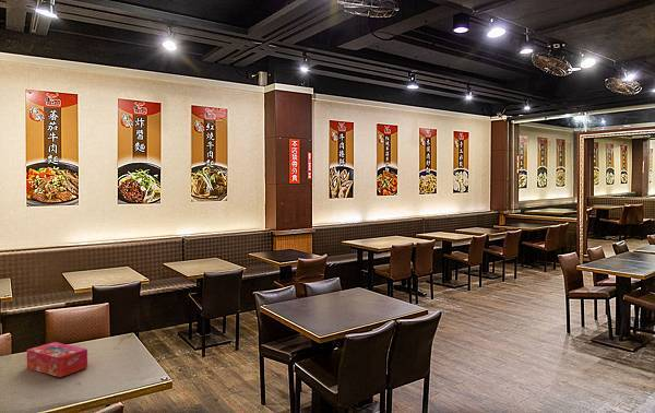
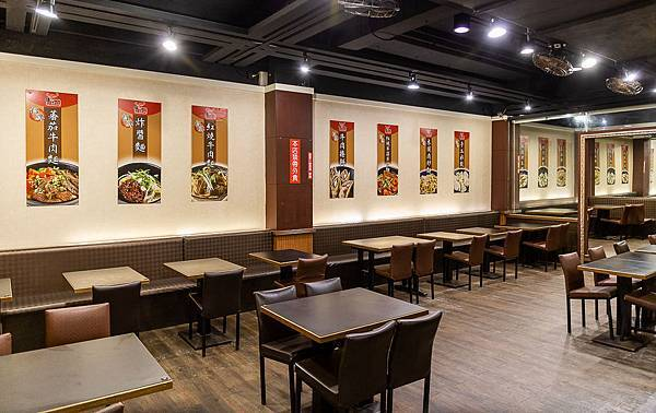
- tissue box [26,341,88,378]
